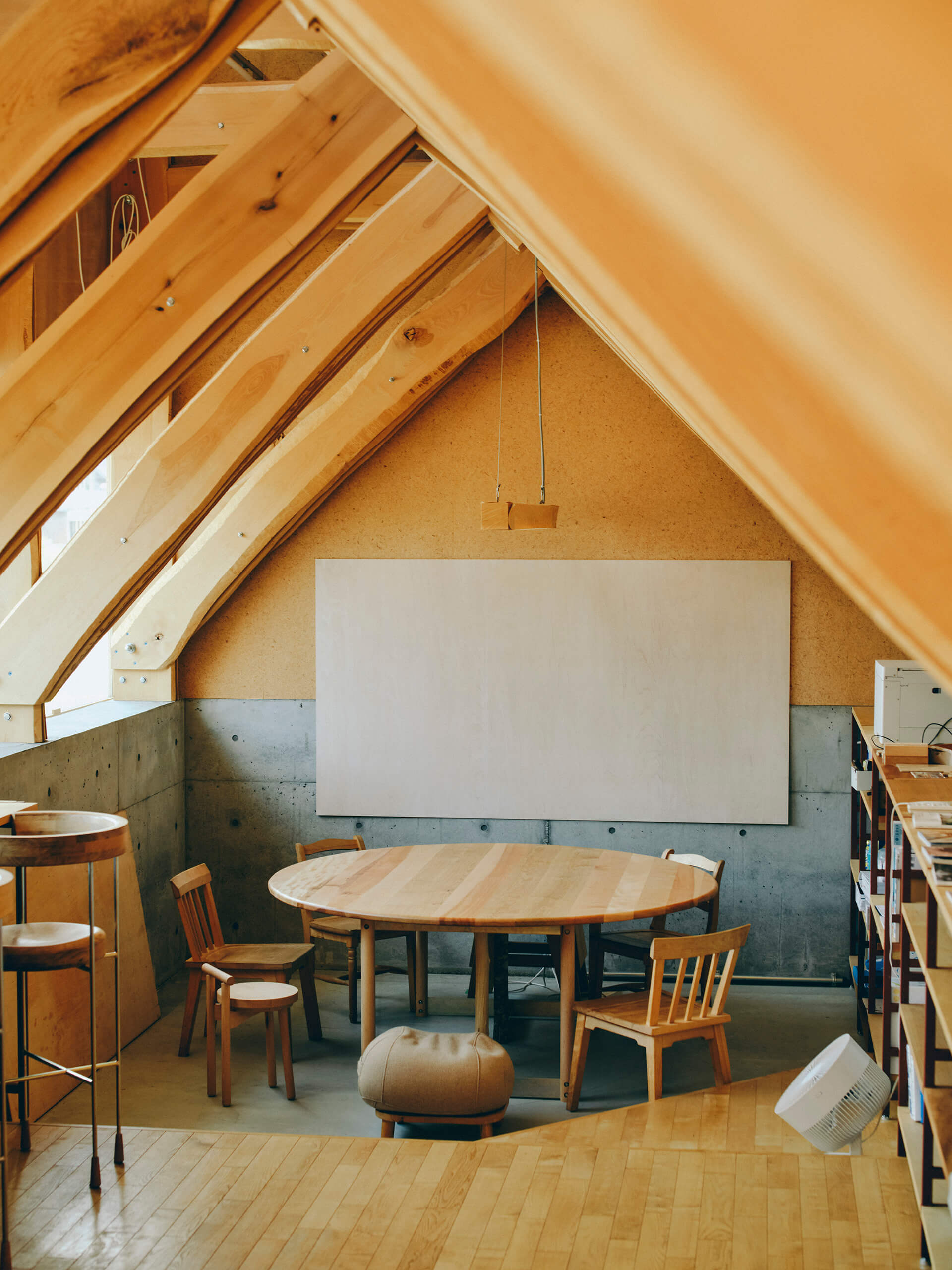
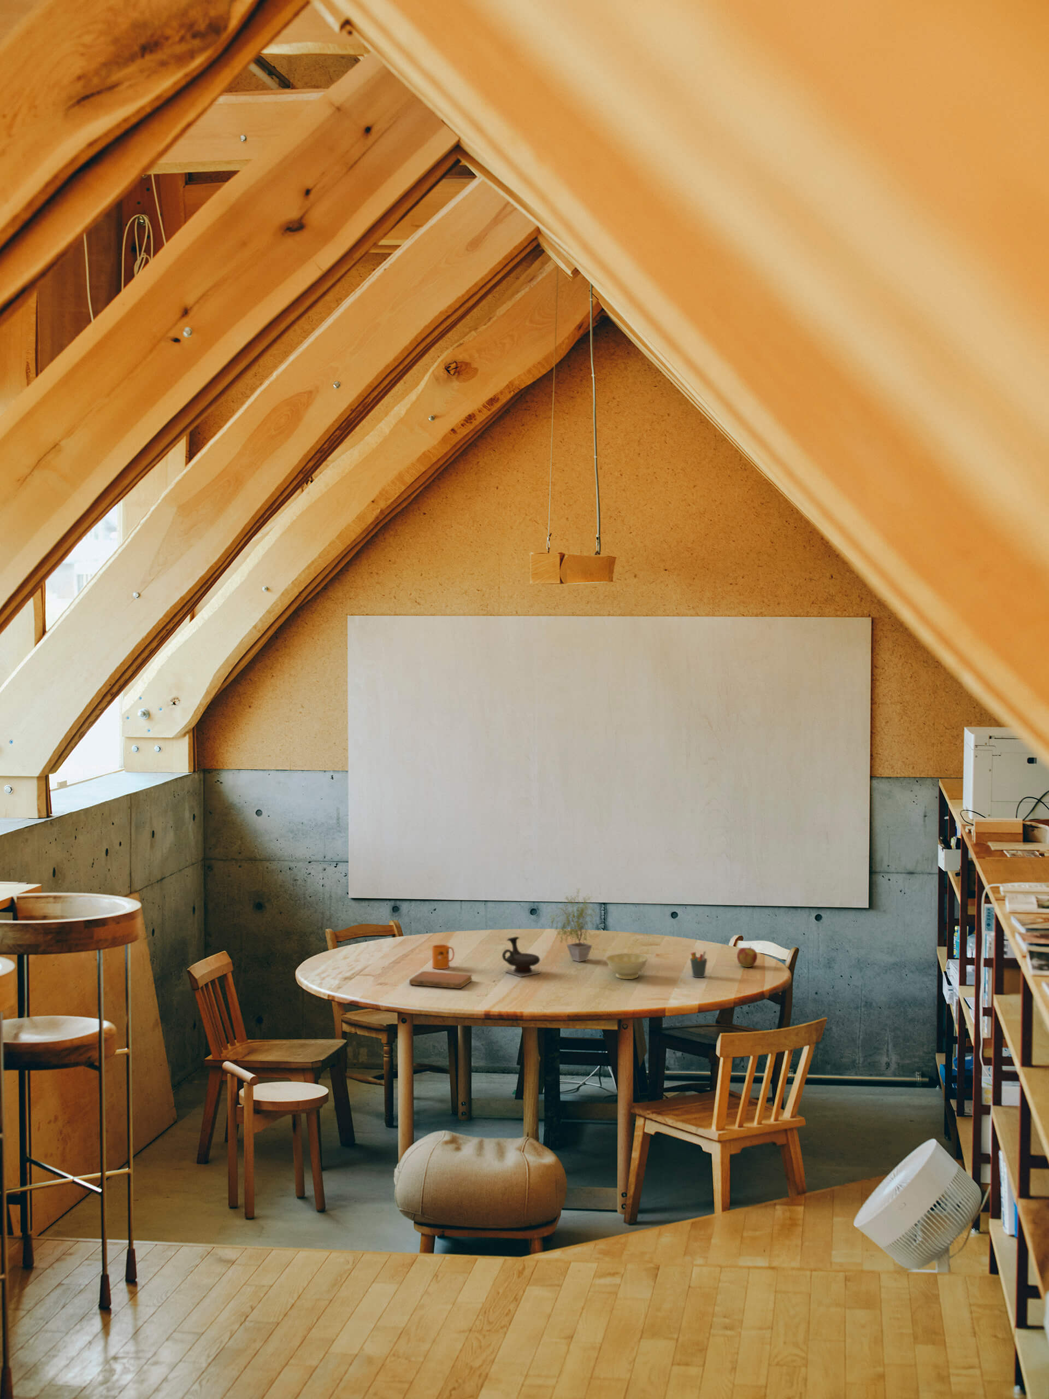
+ teapot [501,936,541,978]
+ potted plant [544,888,604,963]
+ notebook [409,970,473,989]
+ pen holder [690,951,707,978]
+ mug [432,944,455,969]
+ apple [736,946,758,968]
+ bowl [605,953,648,979]
